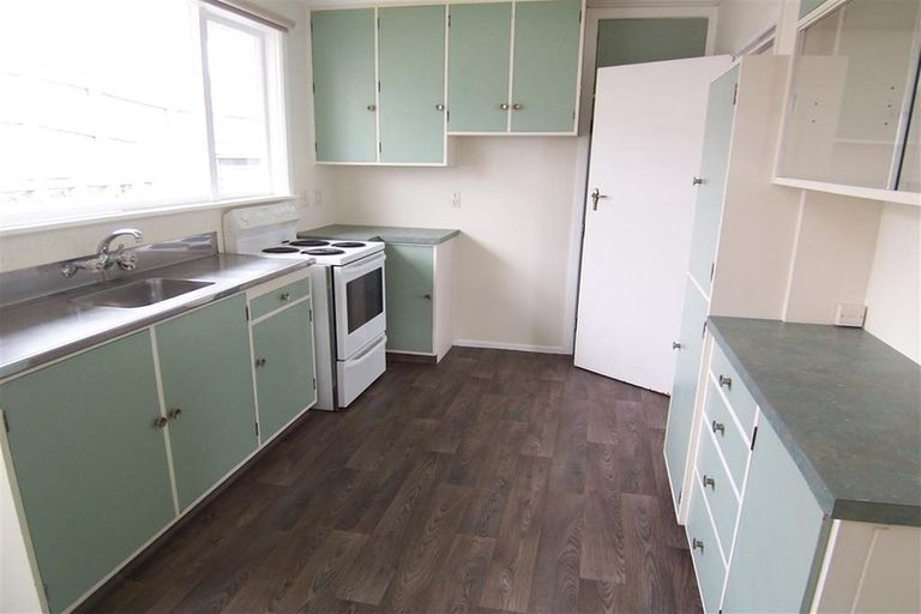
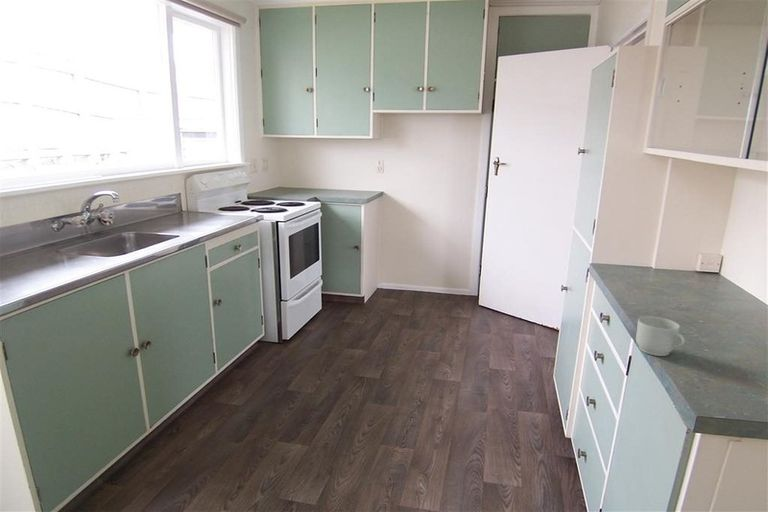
+ mug [635,315,686,357]
